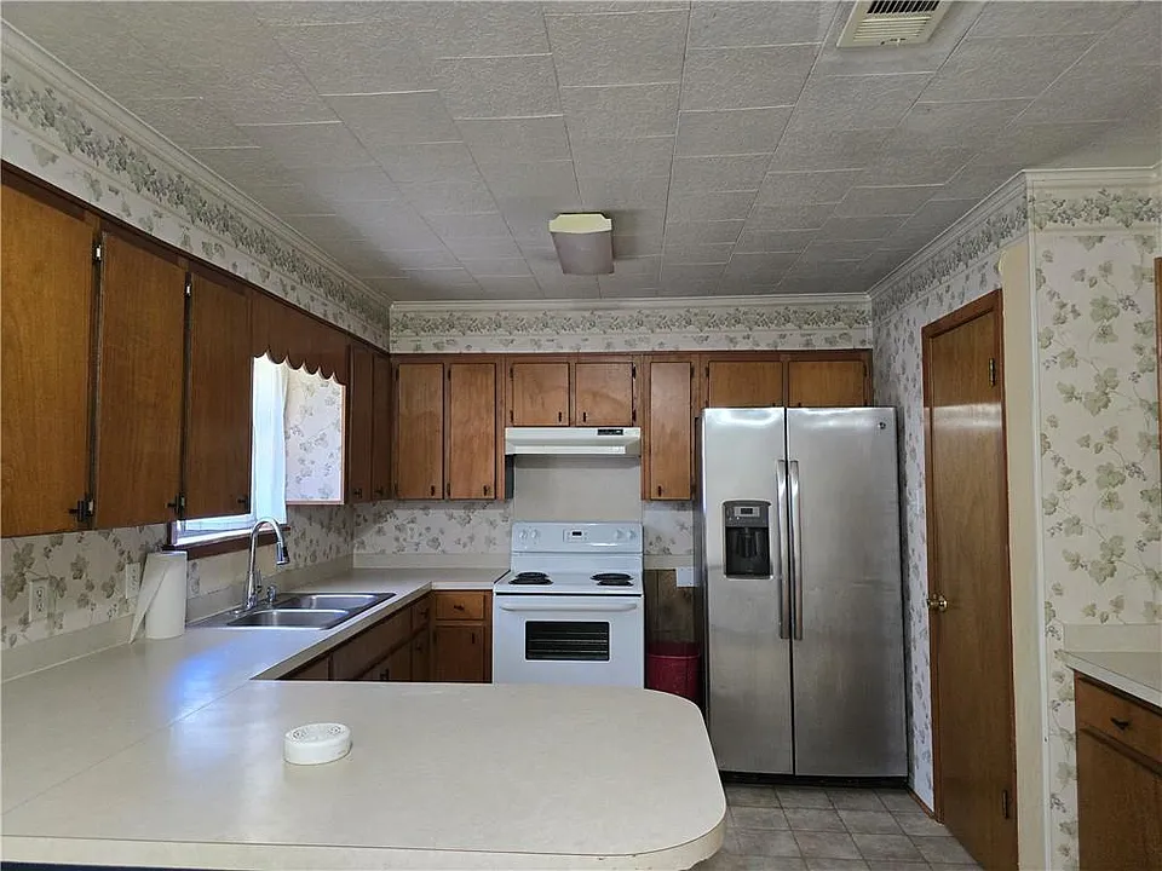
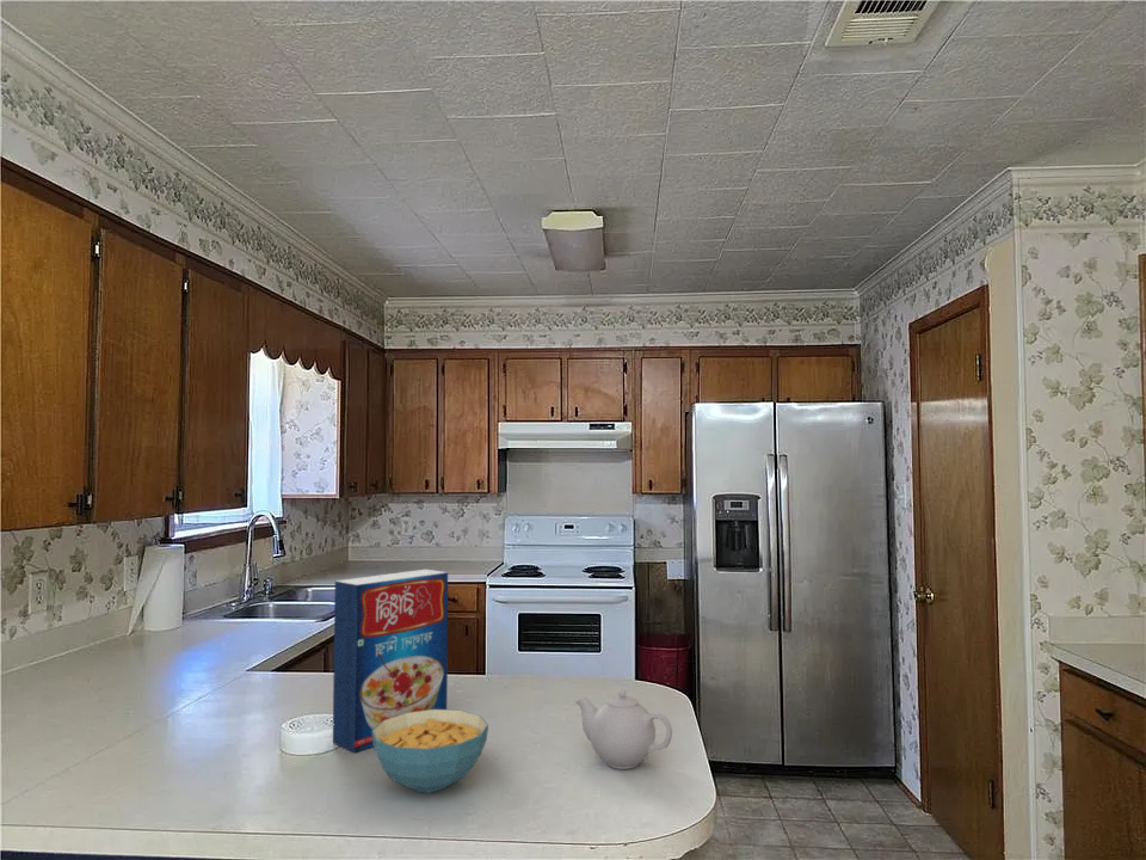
+ cereal bowl [372,708,489,793]
+ teapot [574,688,673,770]
+ cereal box [332,569,449,754]
